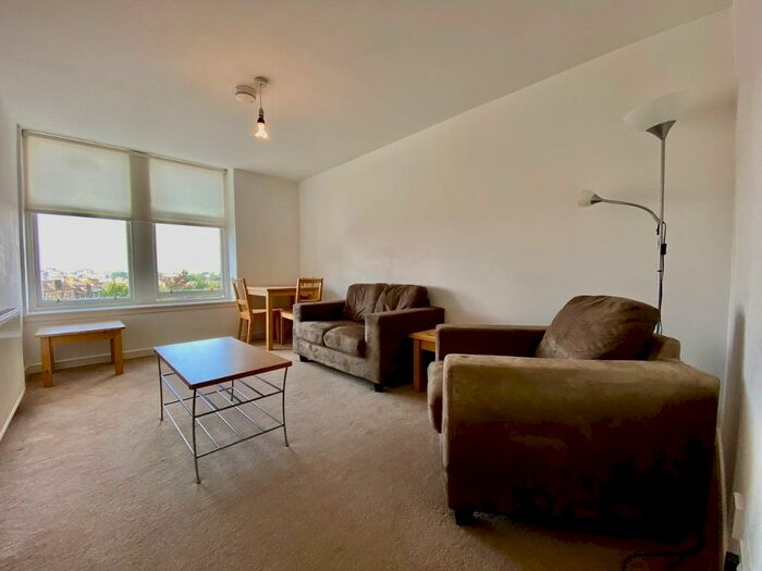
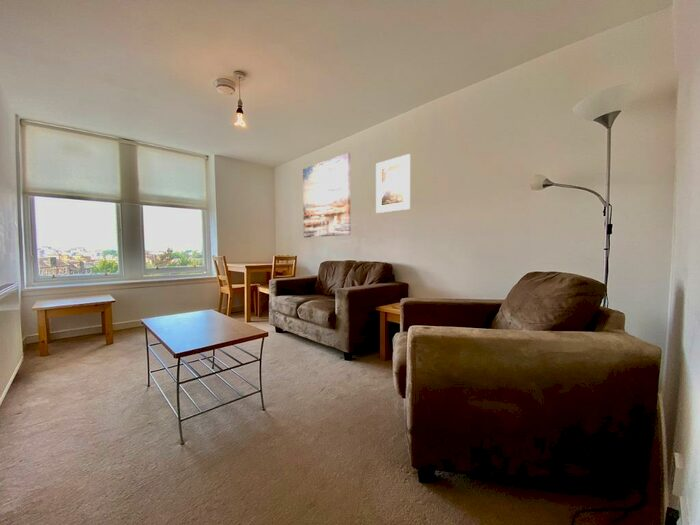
+ wall art [302,152,352,238]
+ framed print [375,153,411,214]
